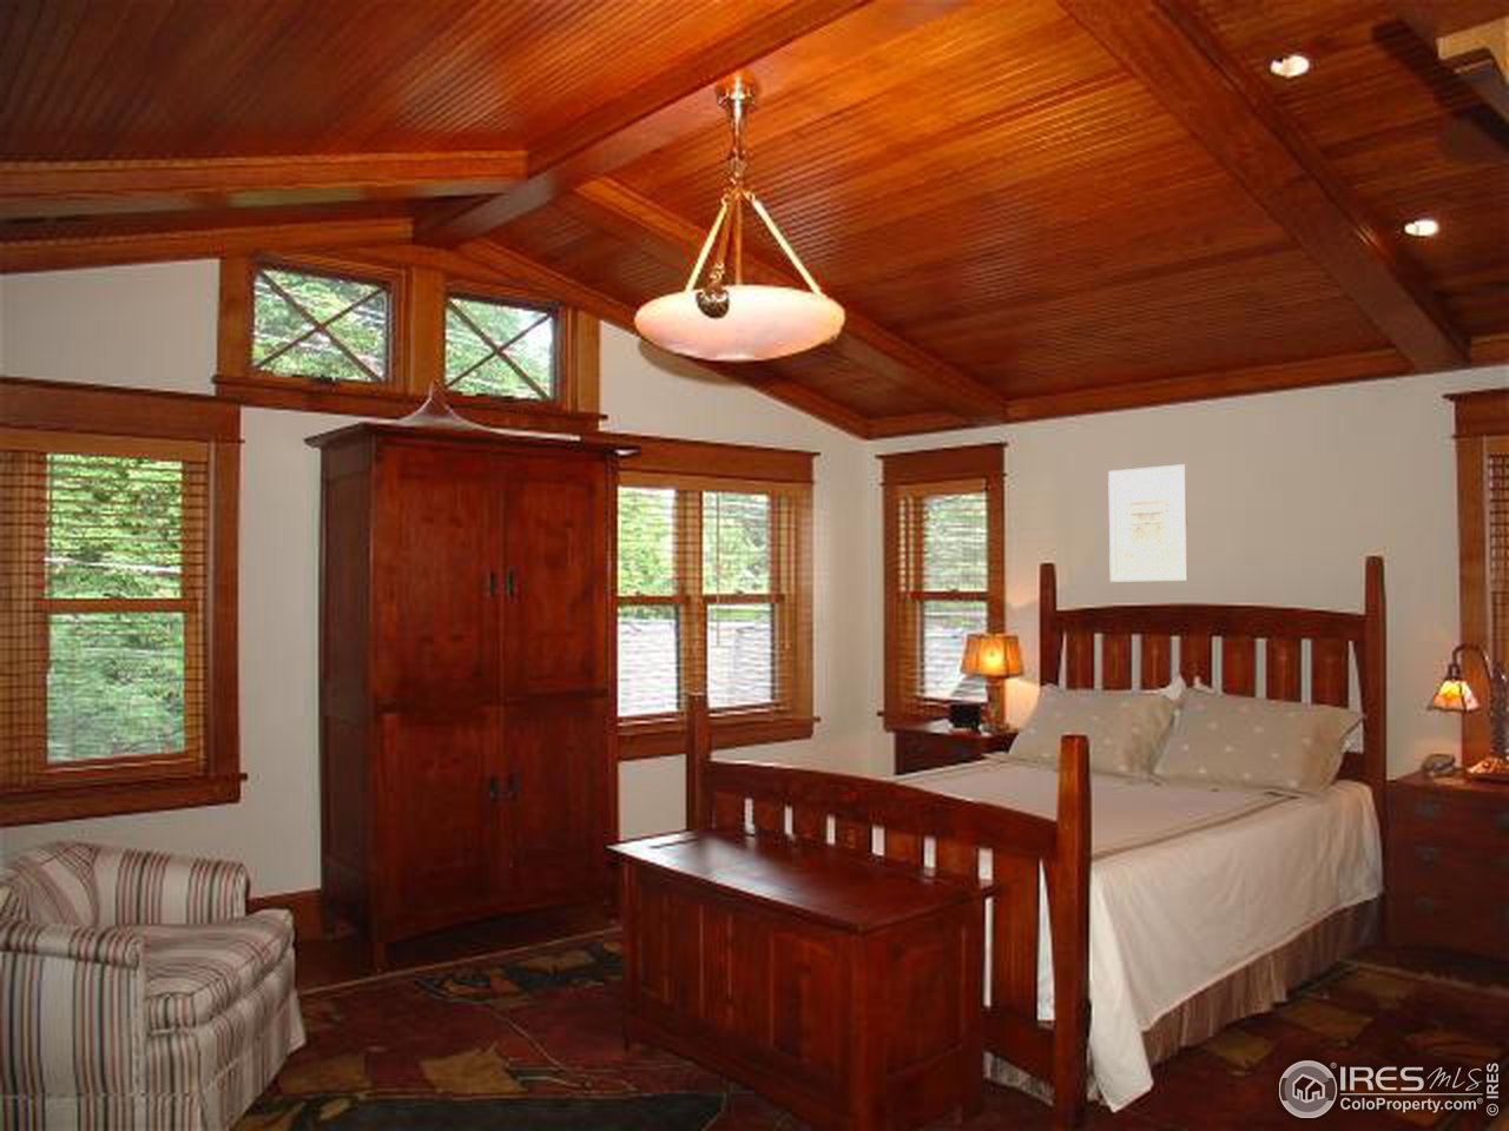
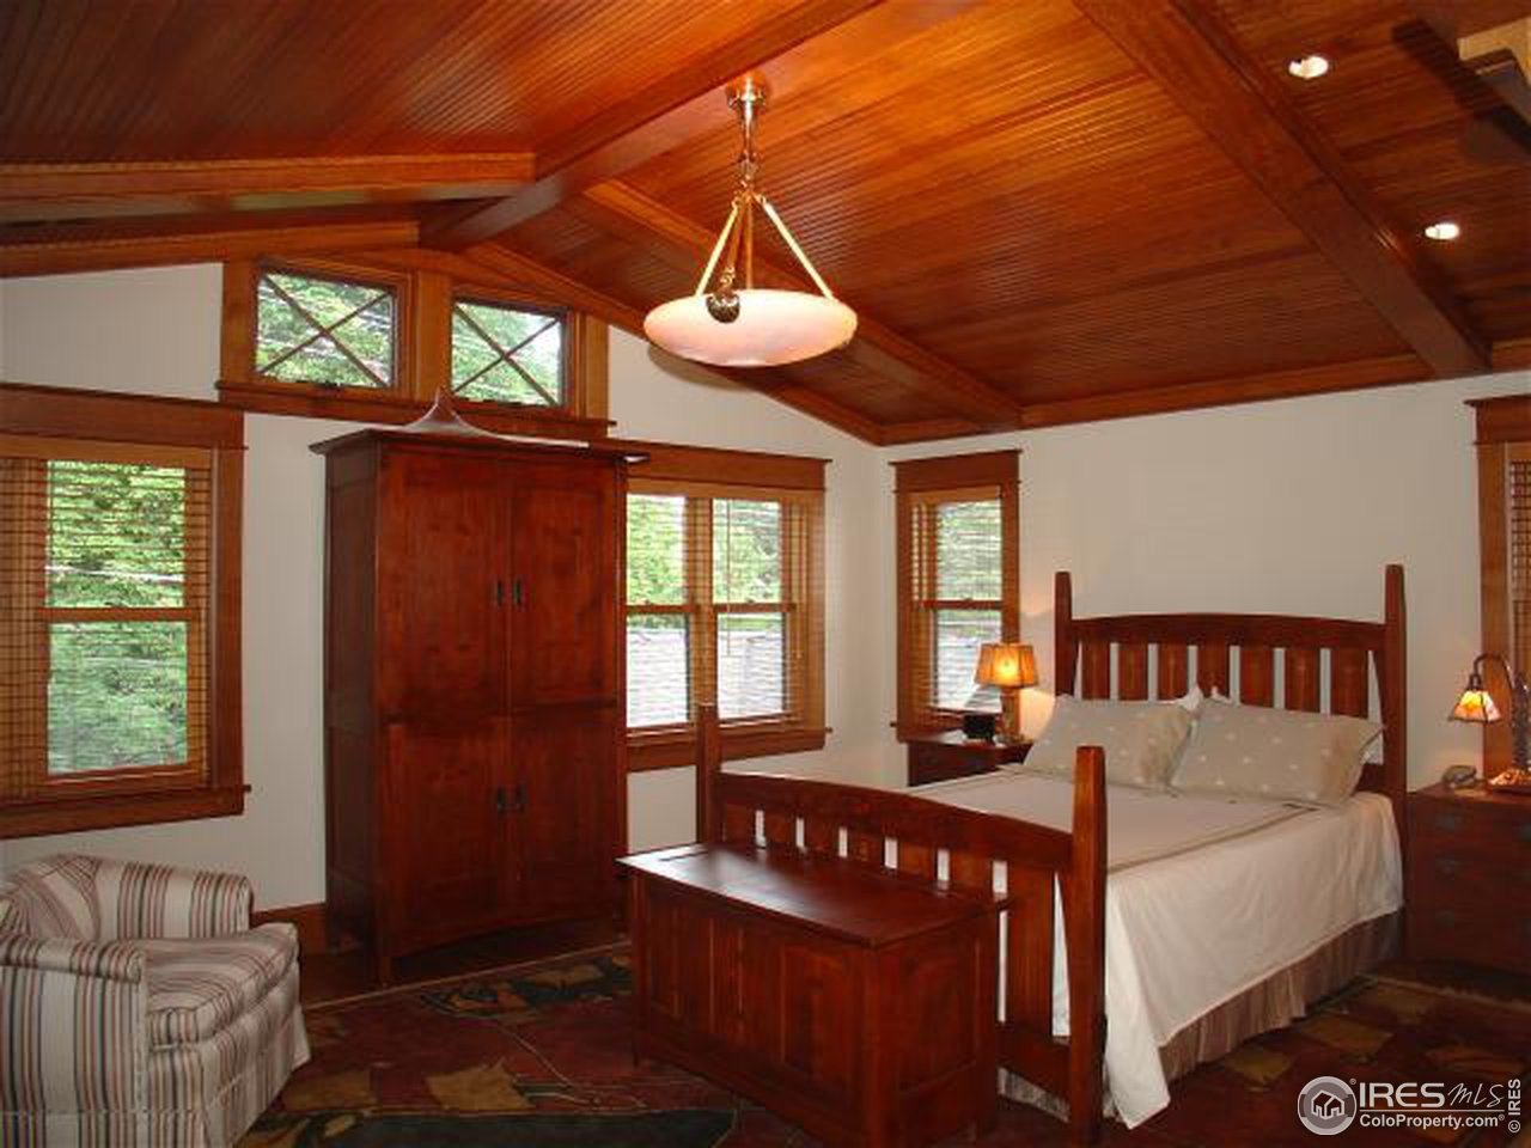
- wall art [1107,463,1188,583]
